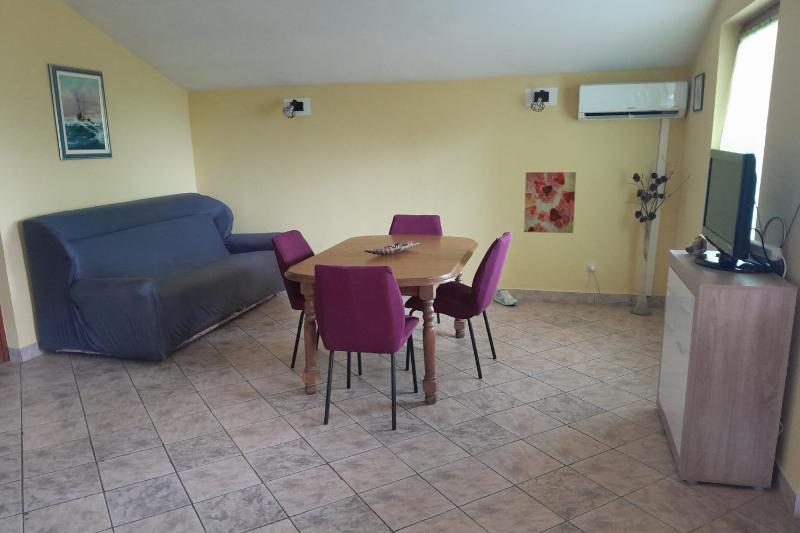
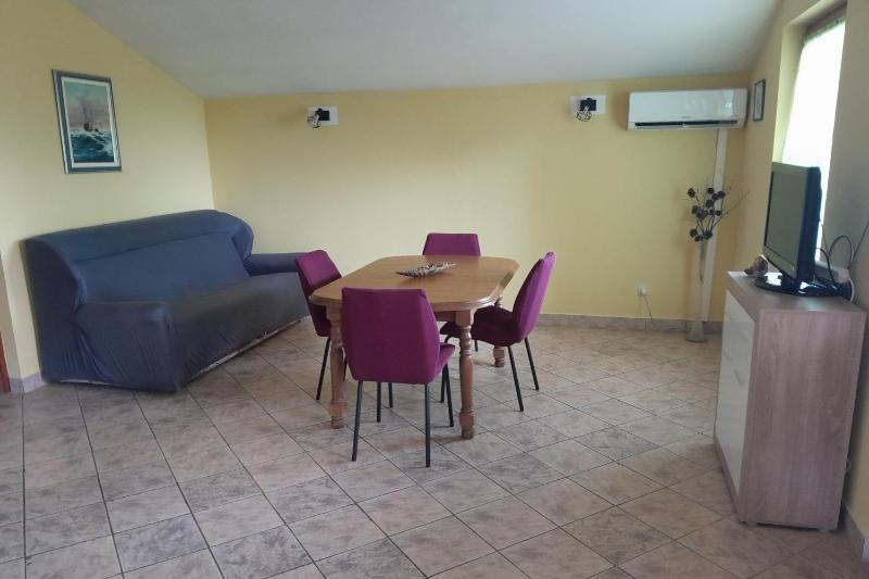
- wall art [523,171,577,234]
- sneaker [494,288,519,306]
